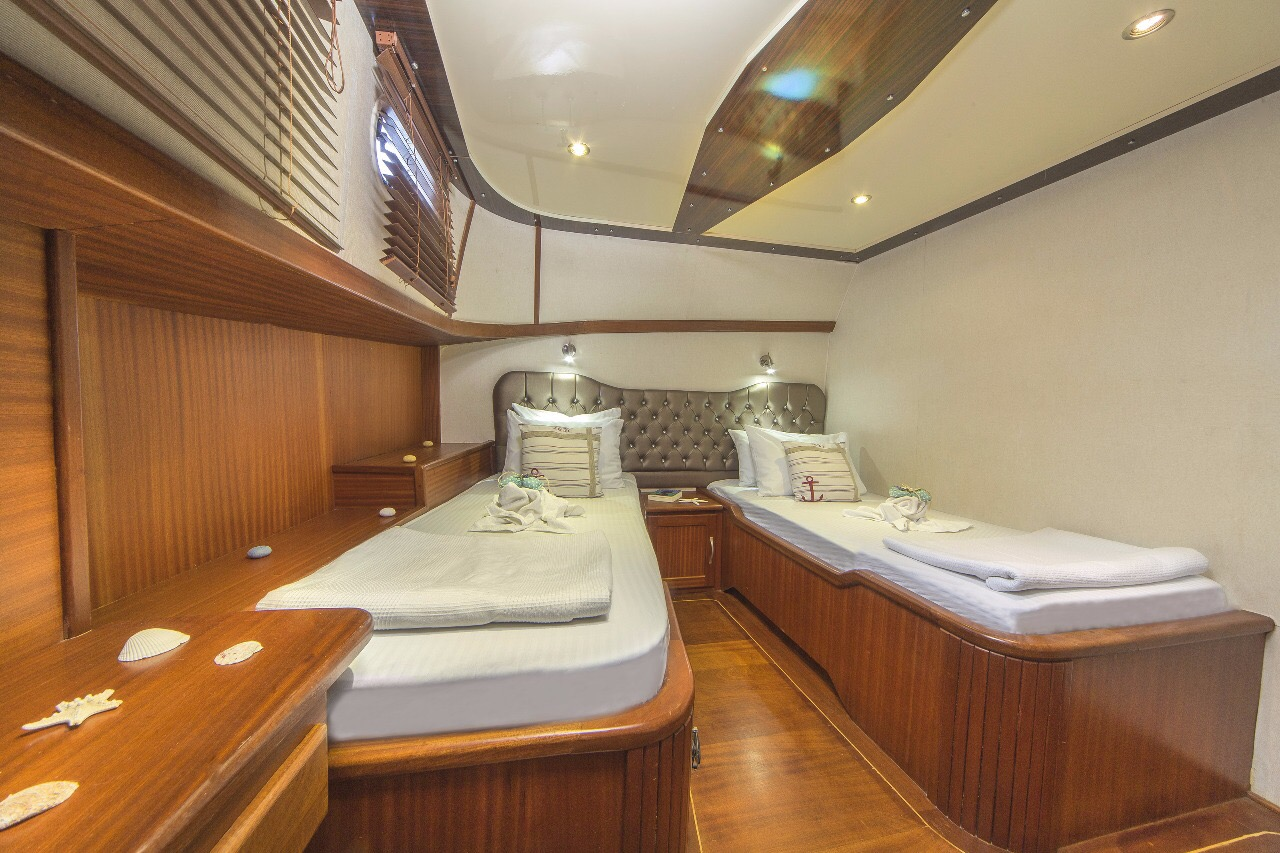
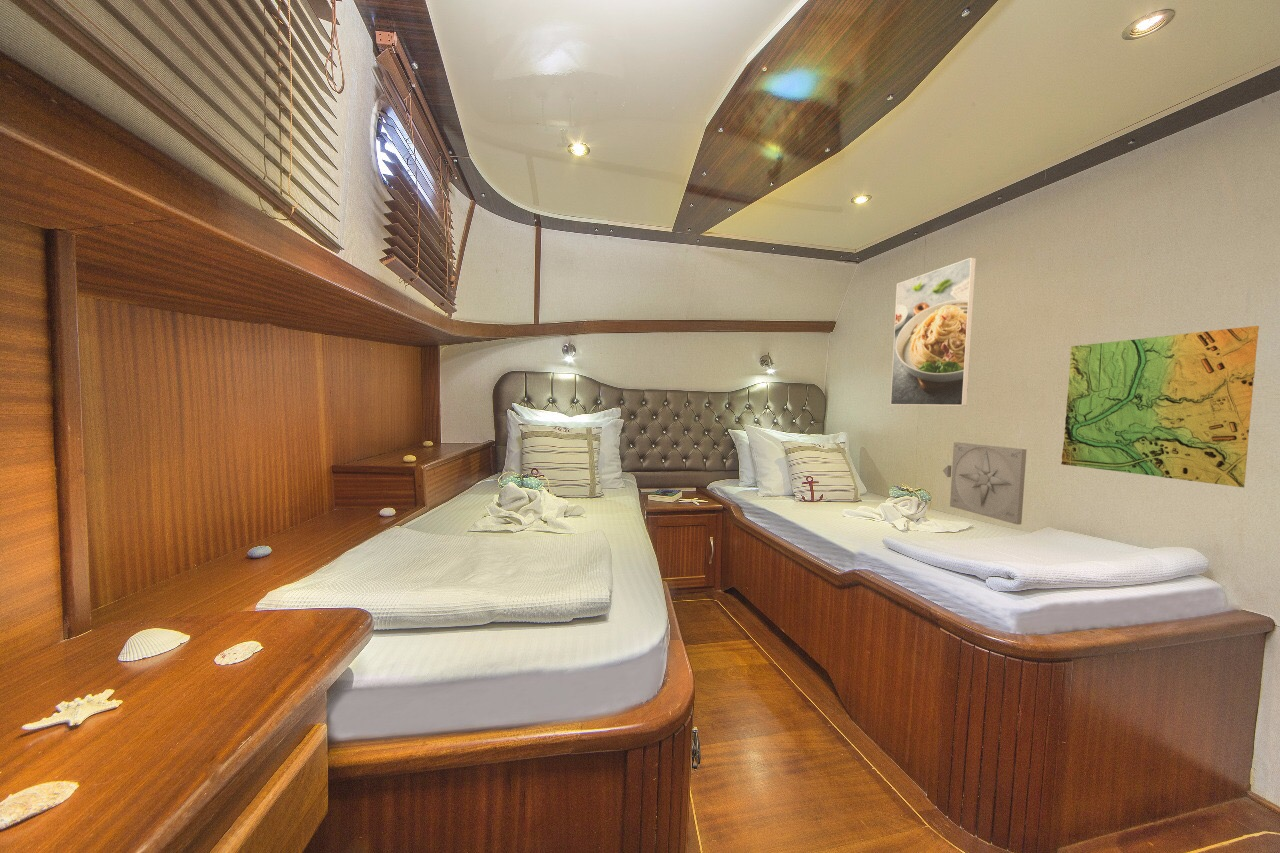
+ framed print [890,257,977,407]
+ compass [942,441,1028,526]
+ map [1060,325,1260,488]
